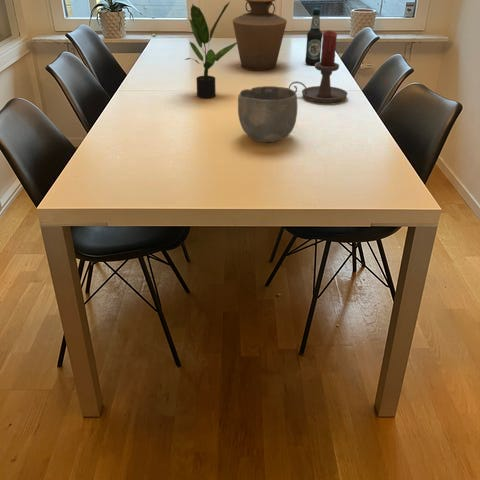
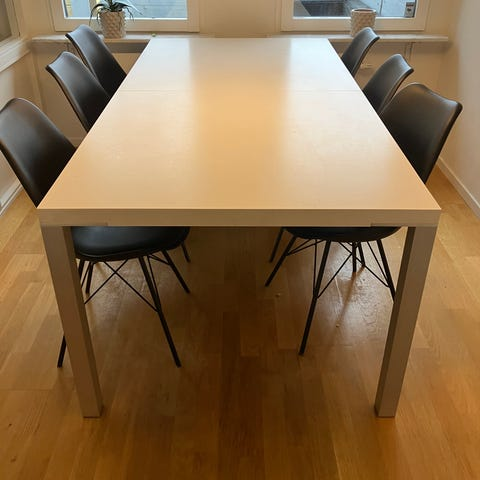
- potted plant [184,1,239,99]
- candle holder [288,29,349,104]
- vase [232,0,288,71]
- bowl [237,85,298,143]
- bottle [304,7,323,66]
